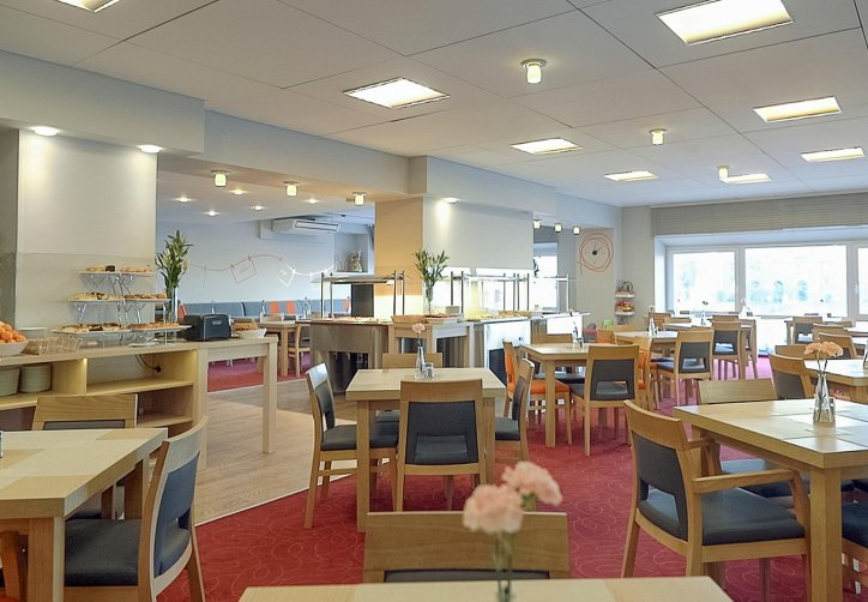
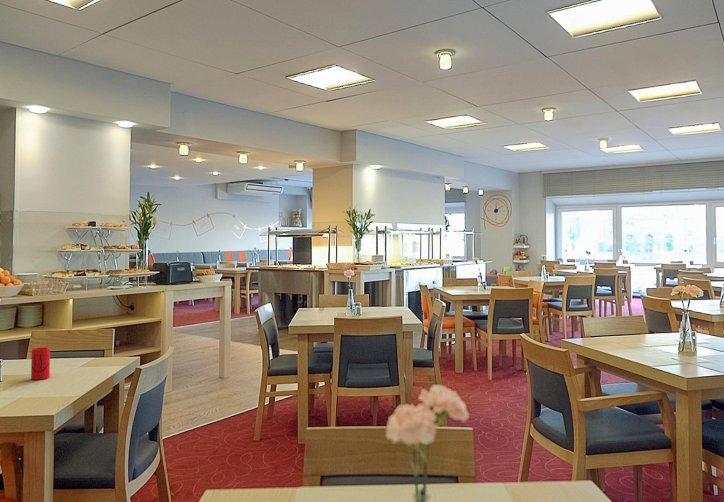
+ cup [30,346,51,381]
